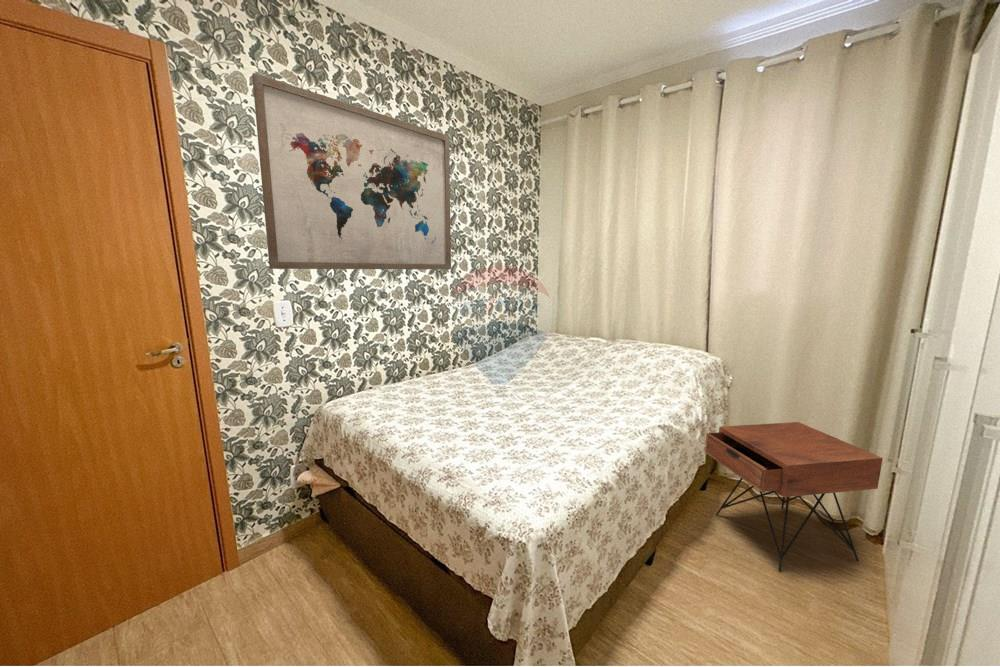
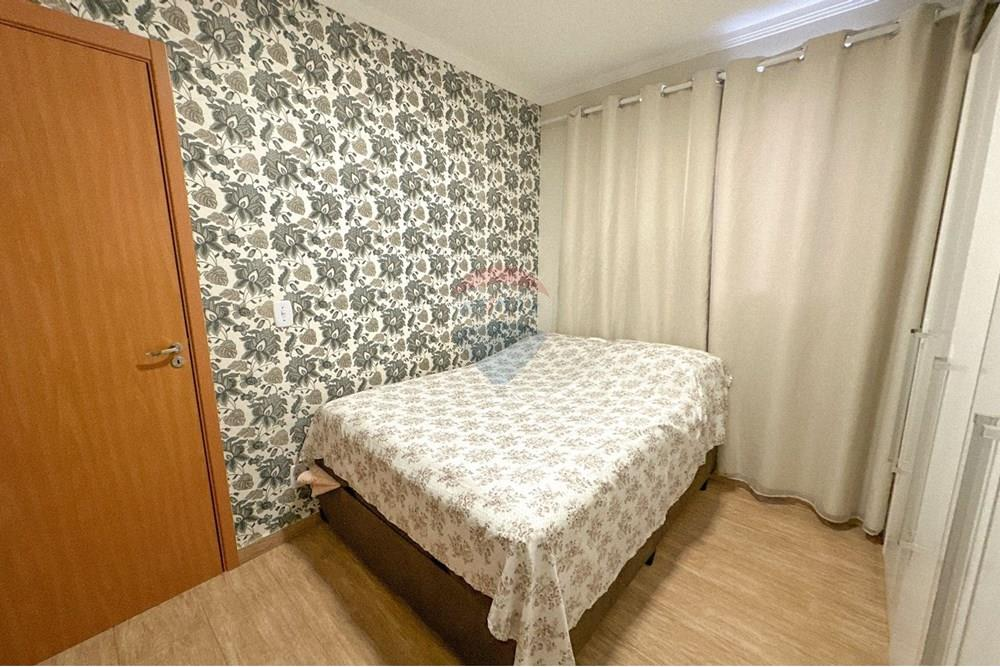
- nightstand [704,421,884,572]
- wall art [251,72,452,270]
